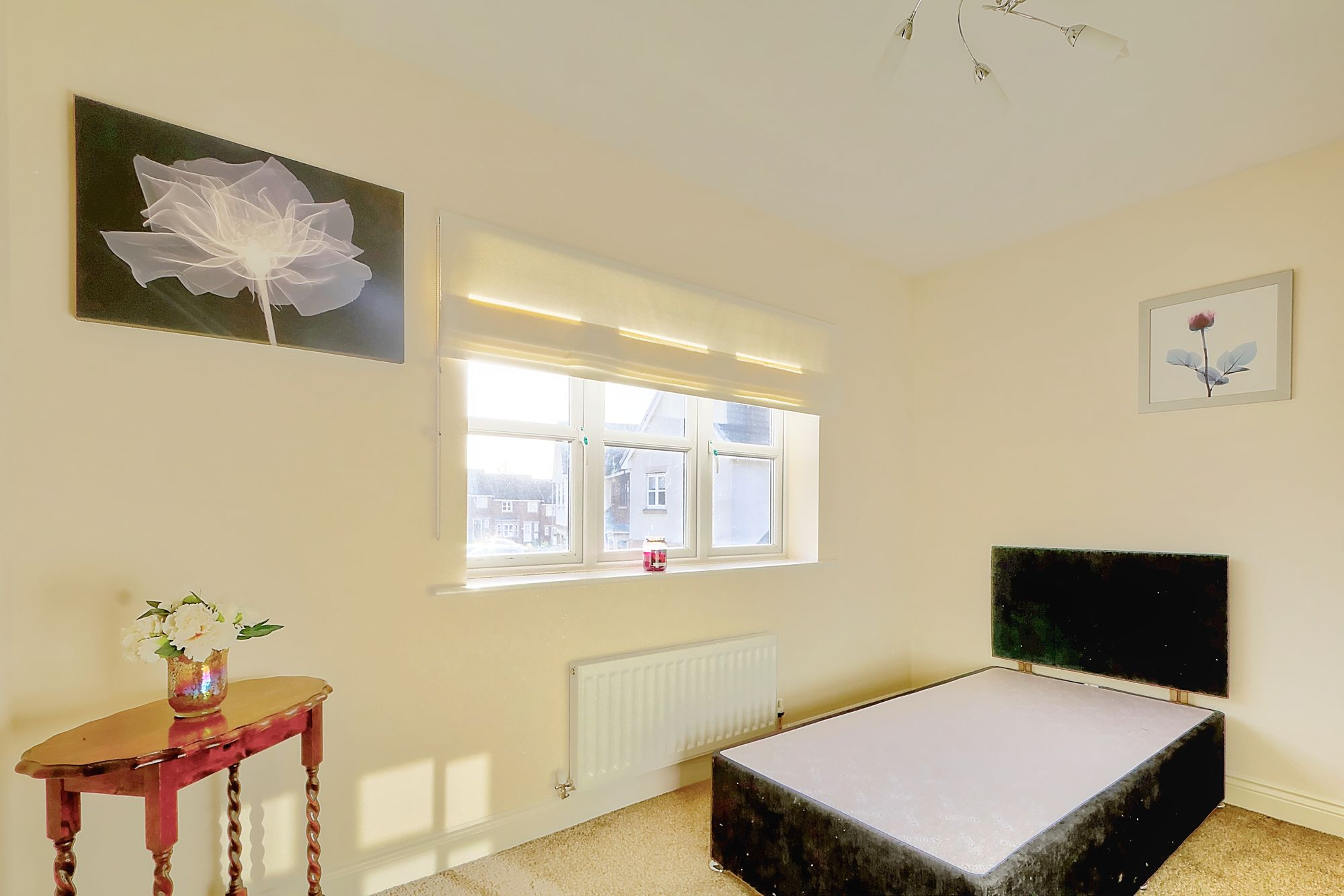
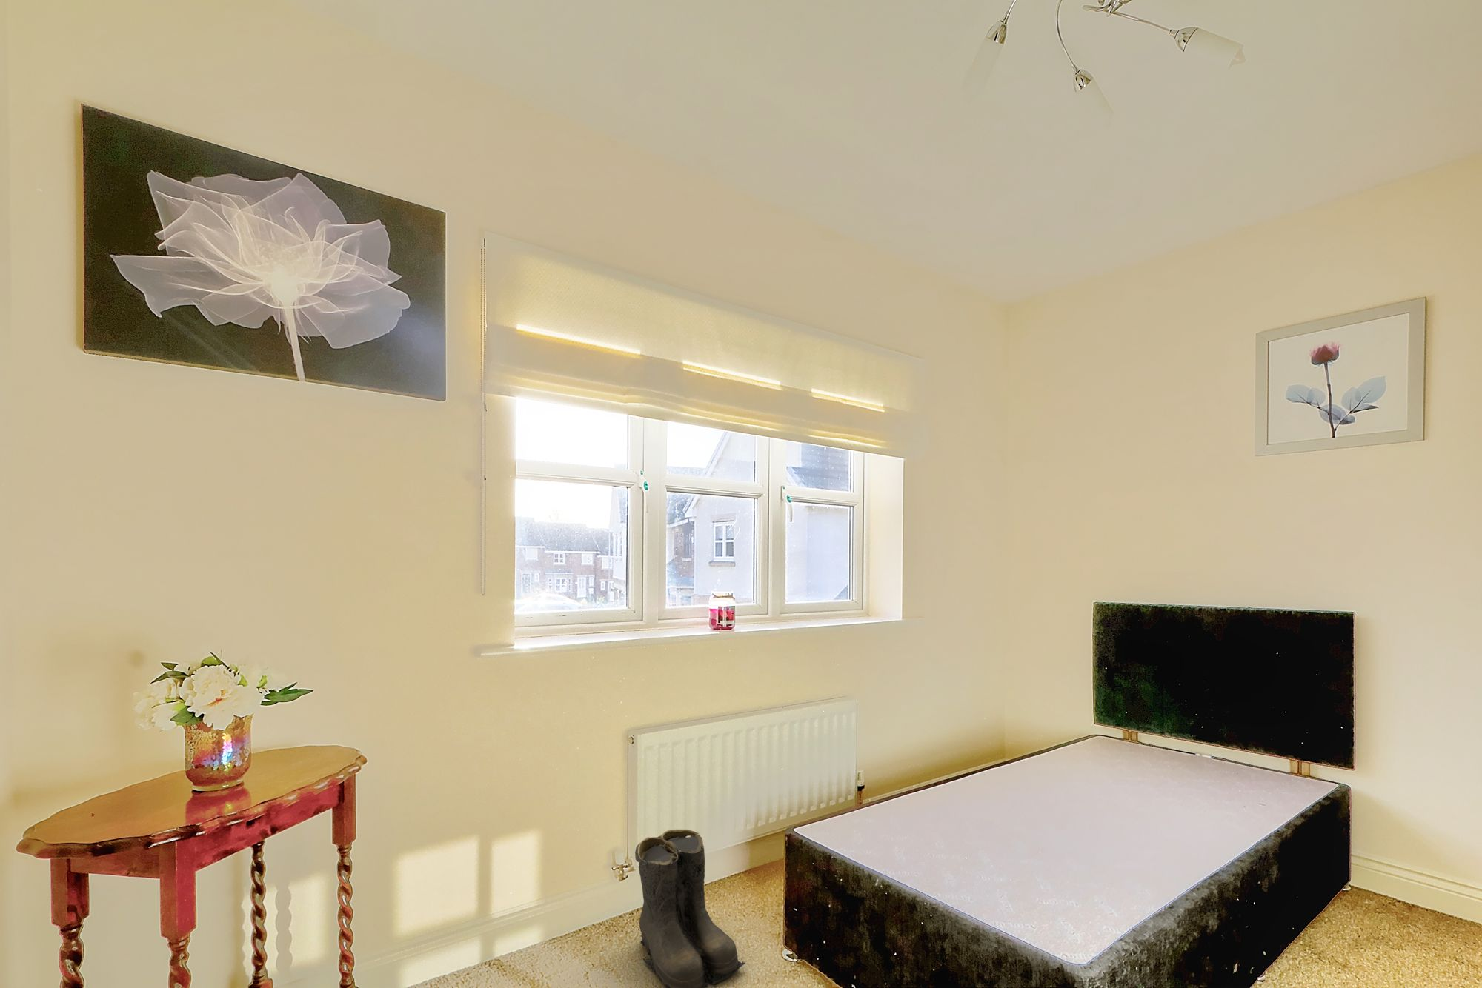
+ boots [634,829,747,988]
